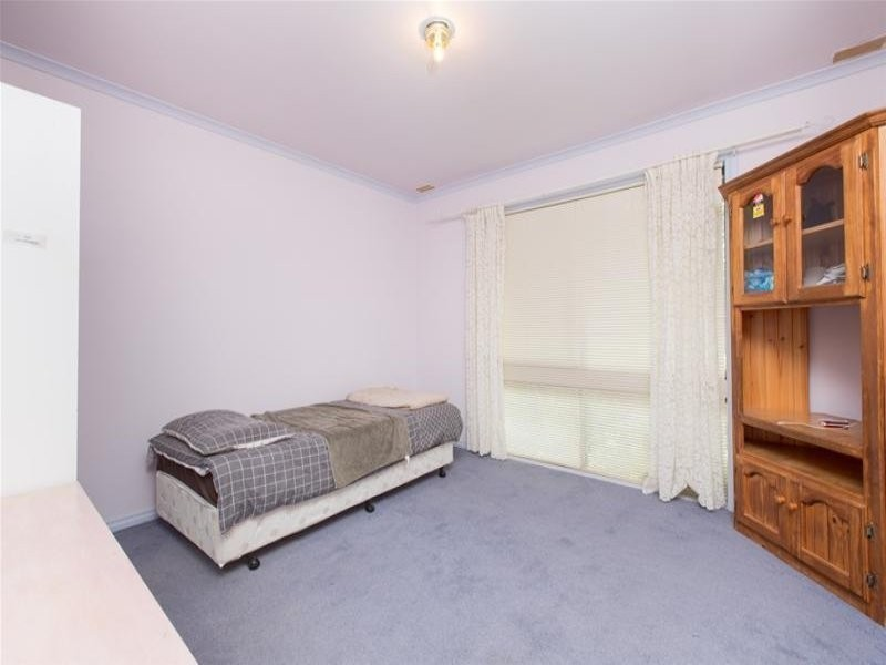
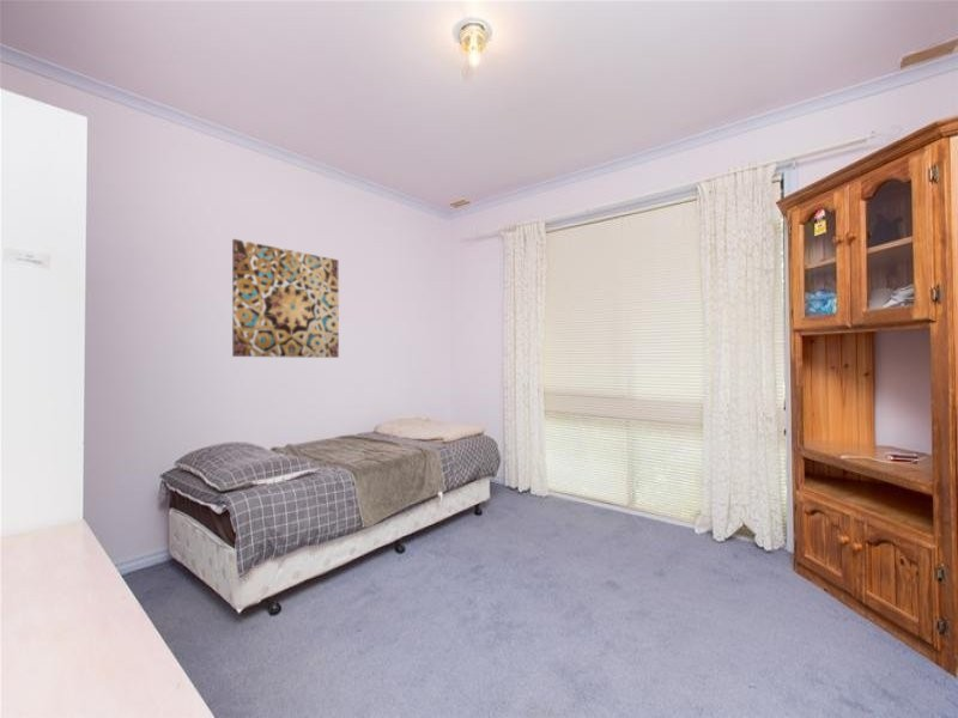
+ wall art [231,238,340,359]
